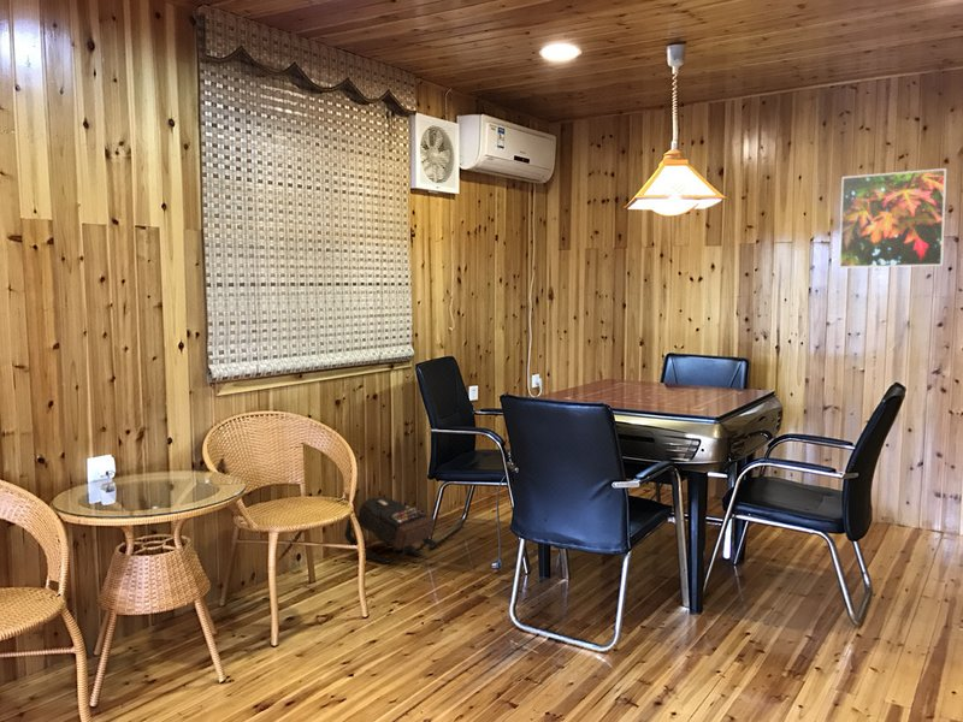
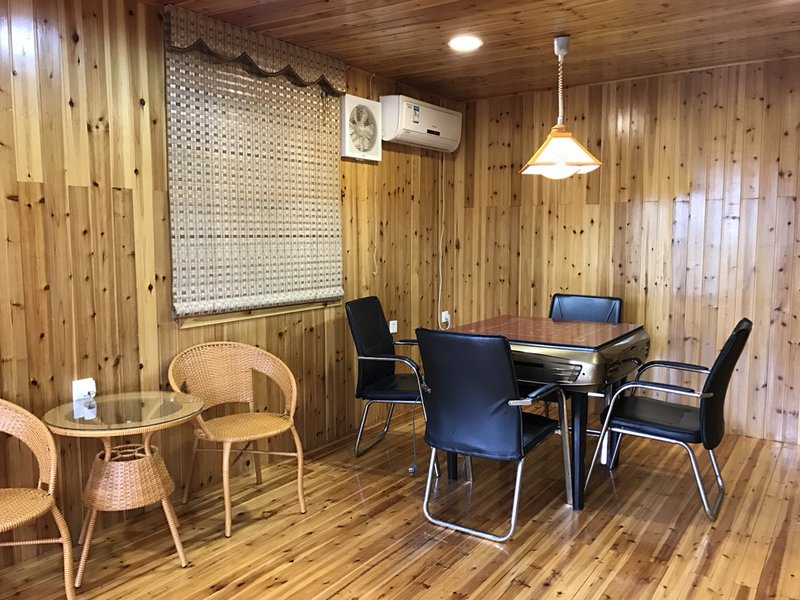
- backpack [343,496,439,566]
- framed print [838,167,947,270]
